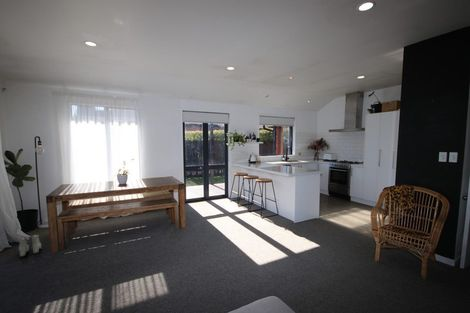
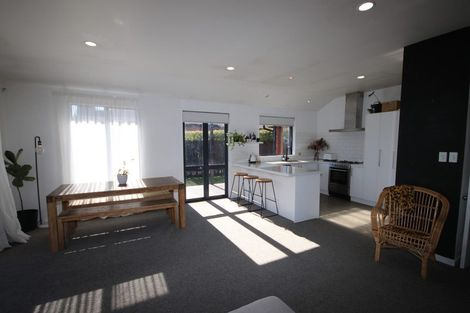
- boots [18,234,42,257]
